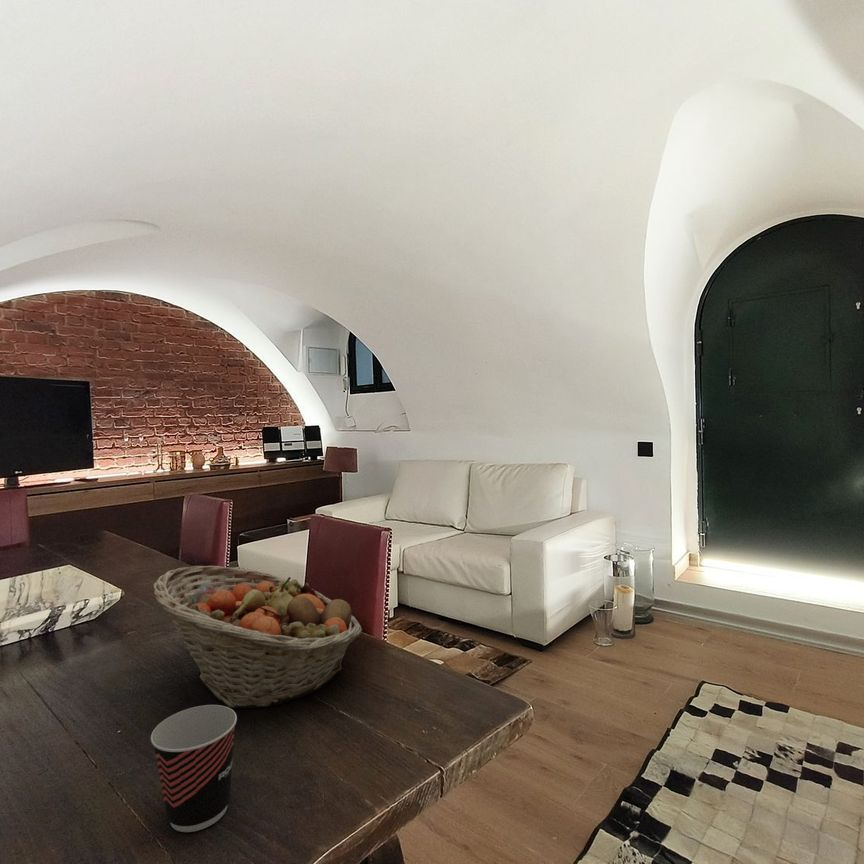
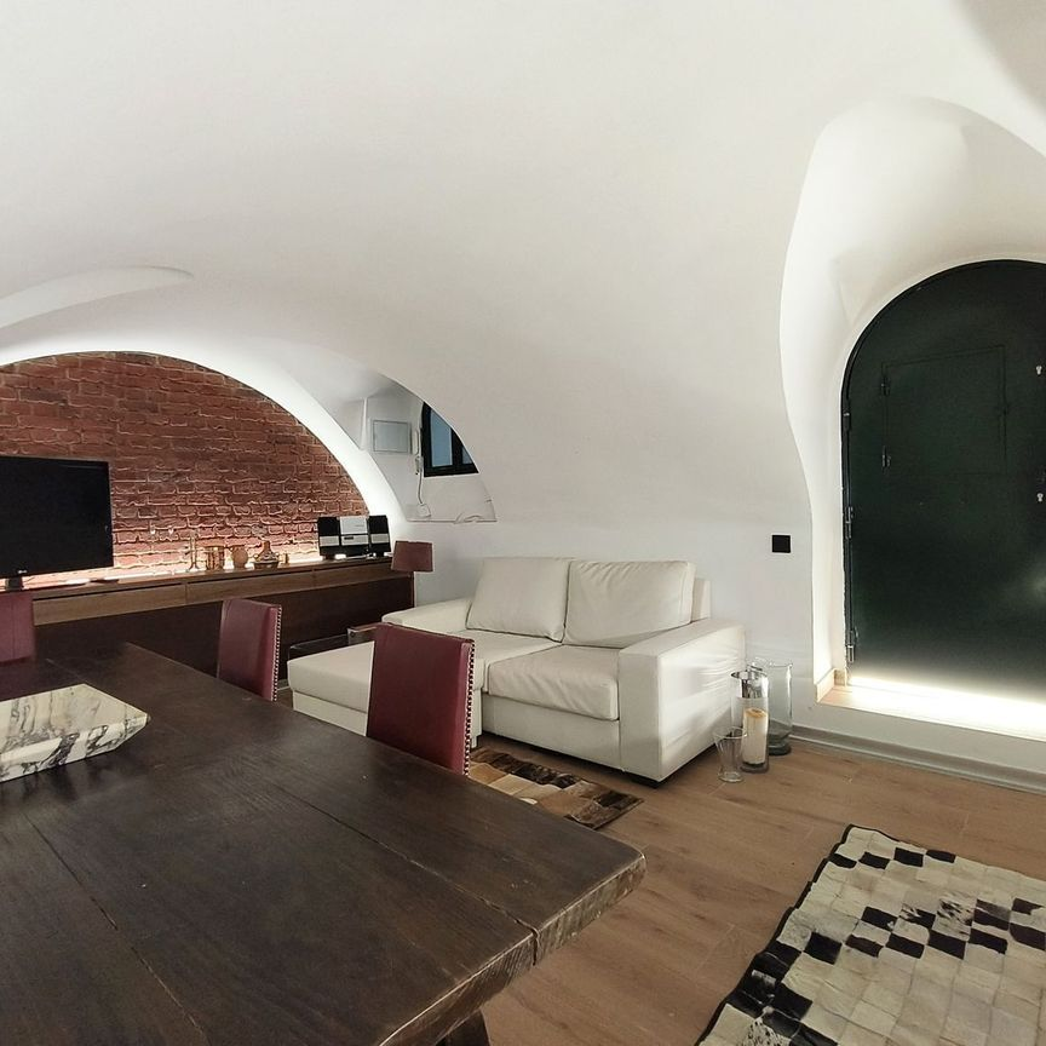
- cup [150,704,238,833]
- fruit basket [151,565,363,709]
